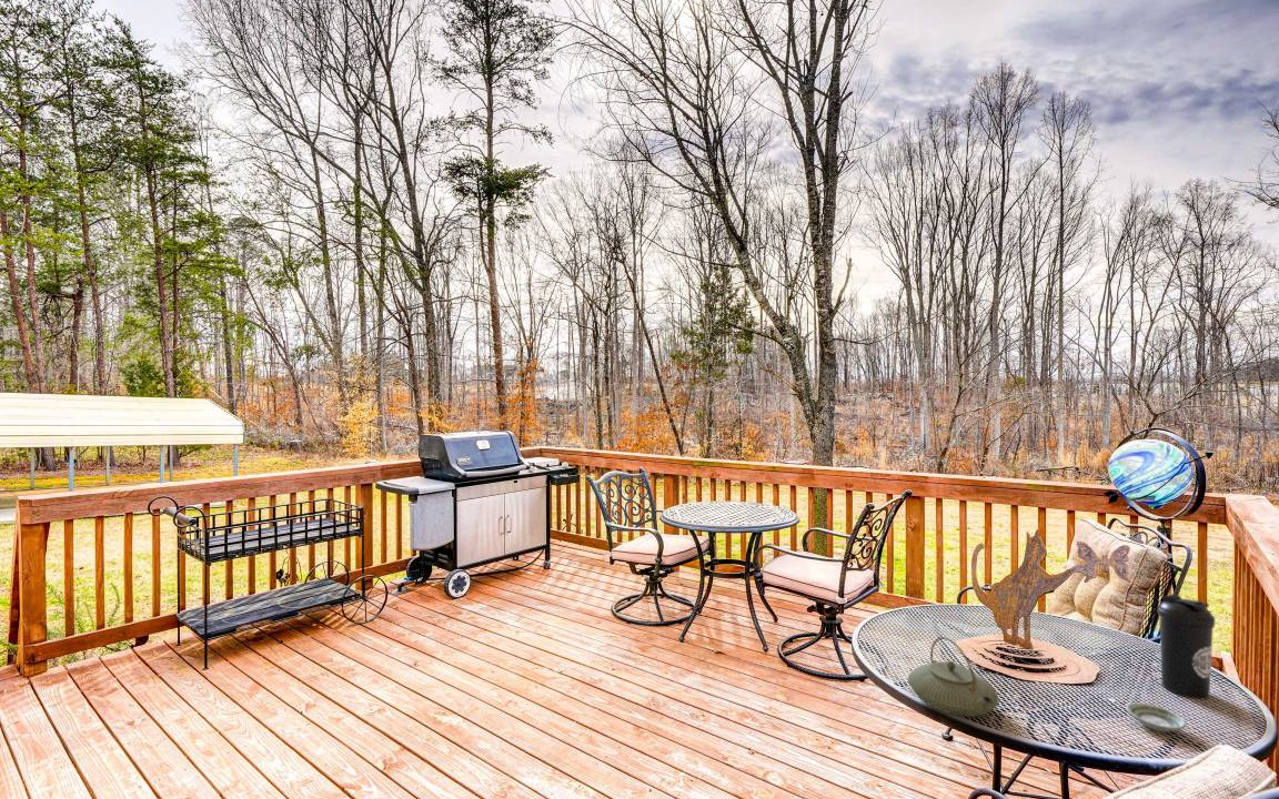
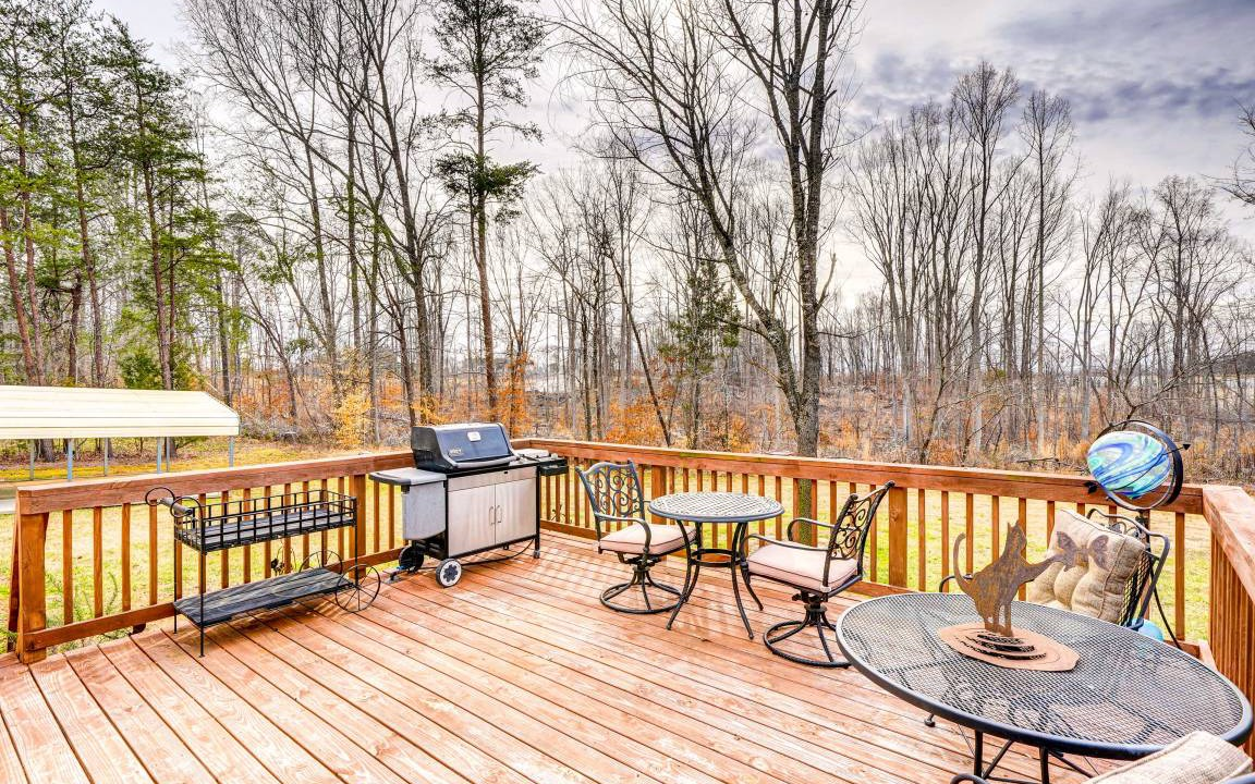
- teapot [906,636,999,718]
- saucer [1125,701,1187,734]
- water bottle [1157,594,1216,700]
